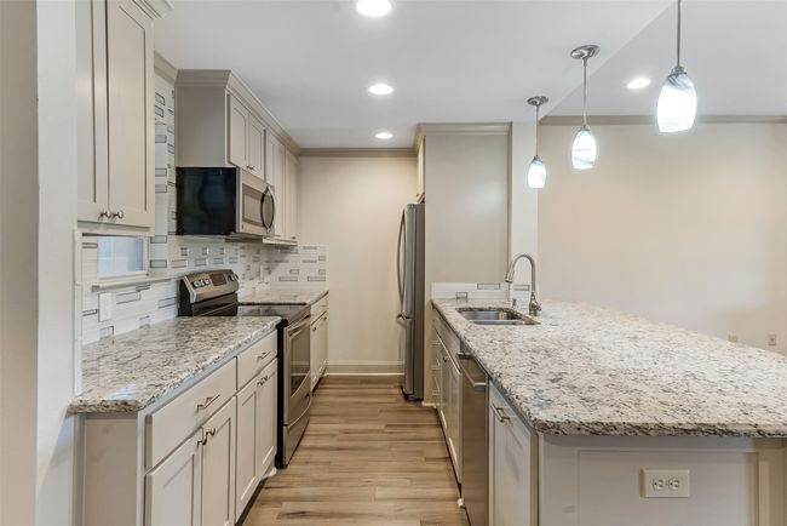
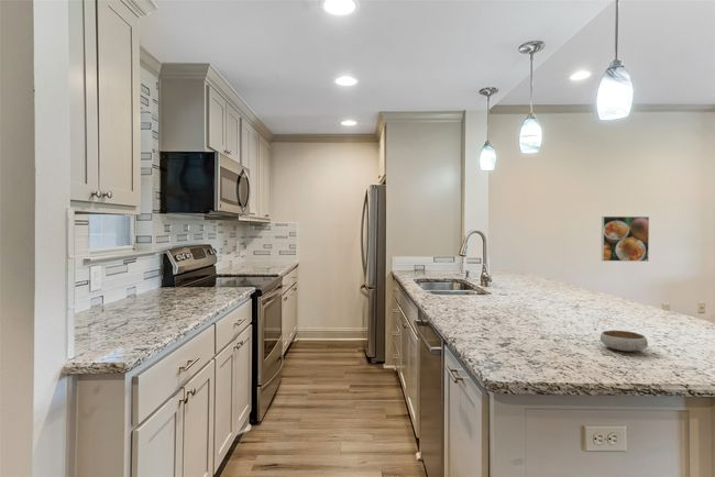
+ bowl [600,330,649,352]
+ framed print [601,215,650,263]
